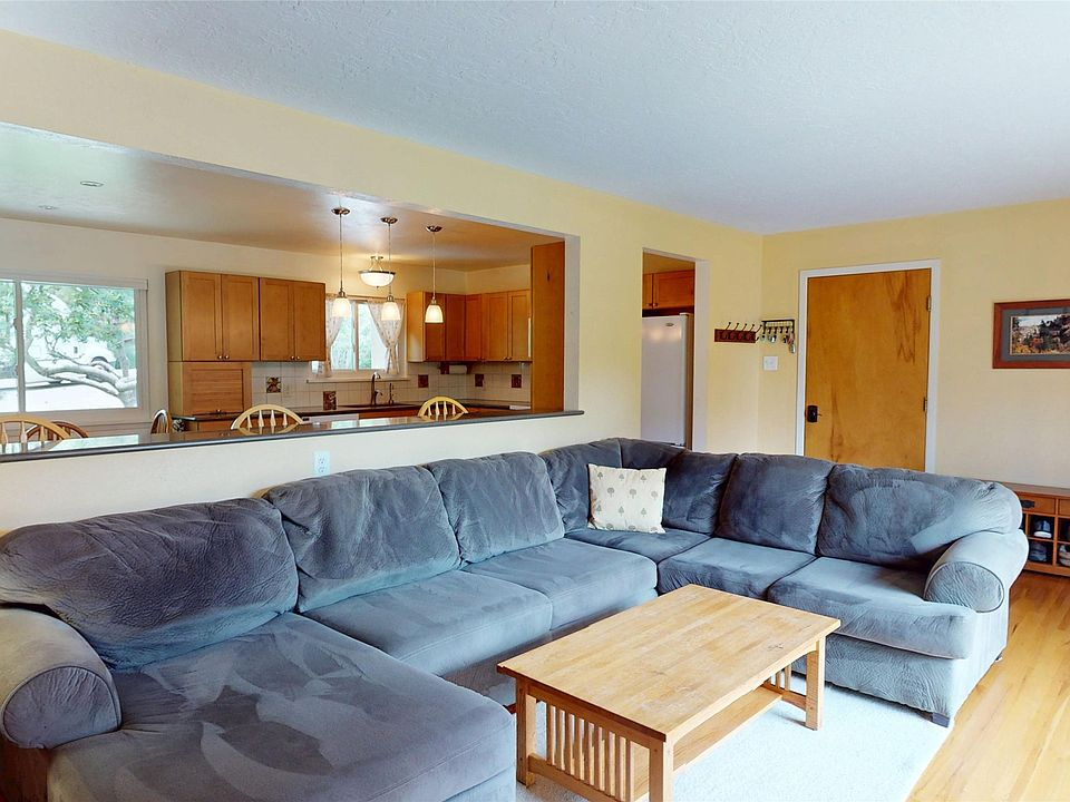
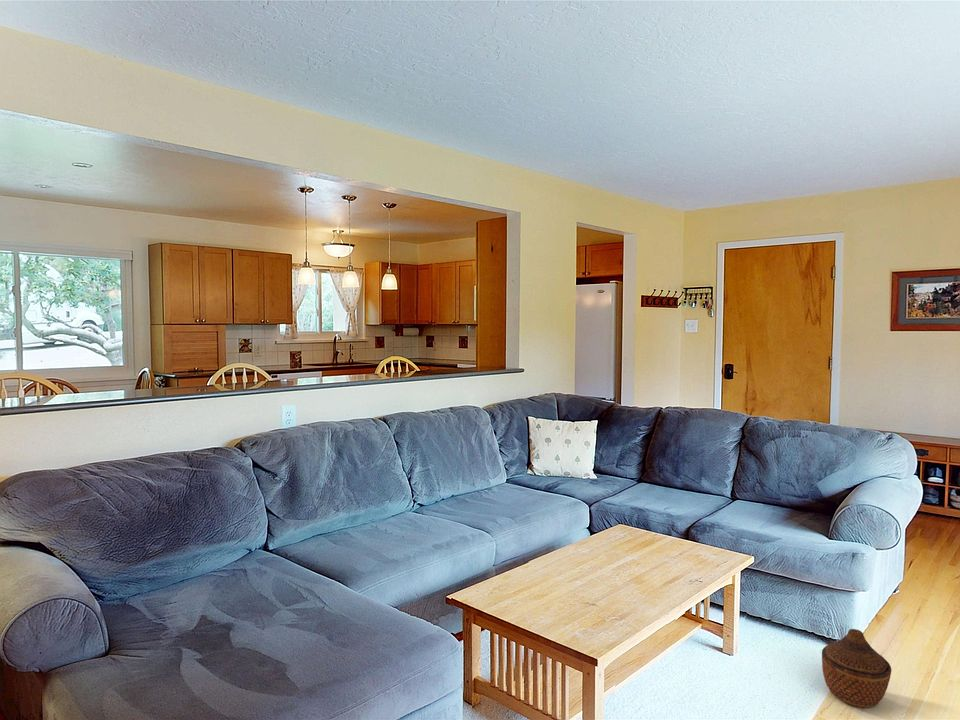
+ woven basket [821,628,892,709]
